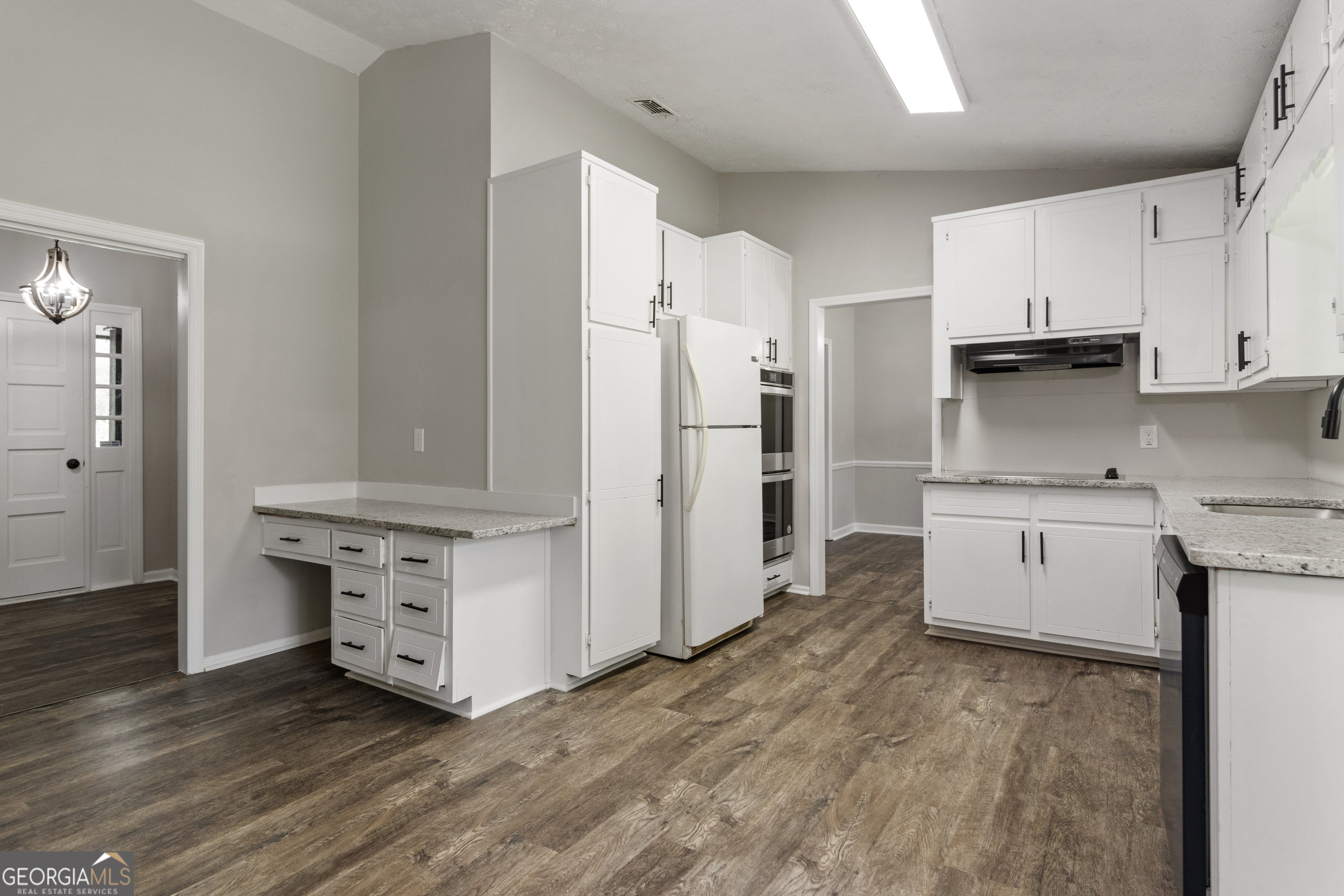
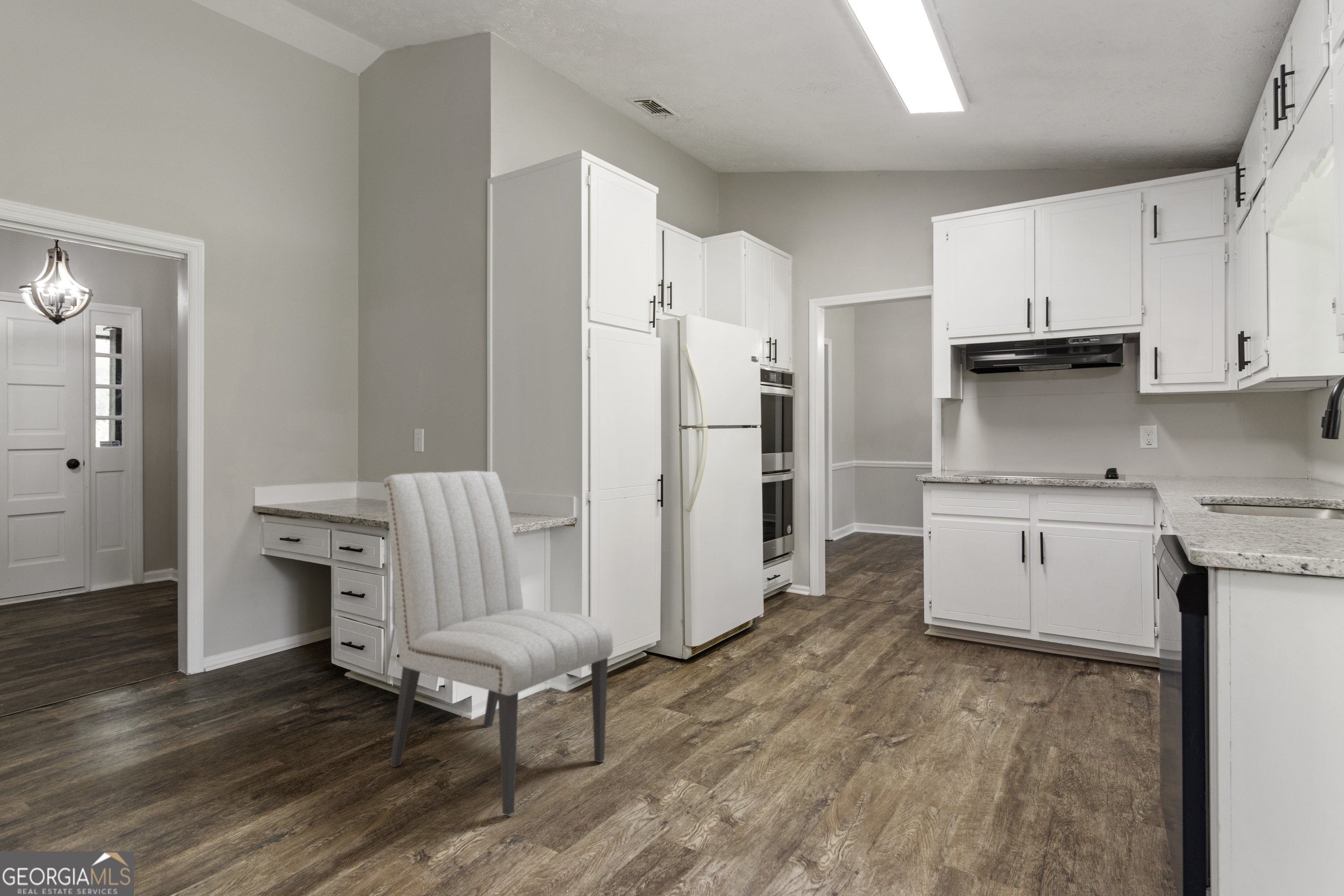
+ chair [383,470,613,816]
